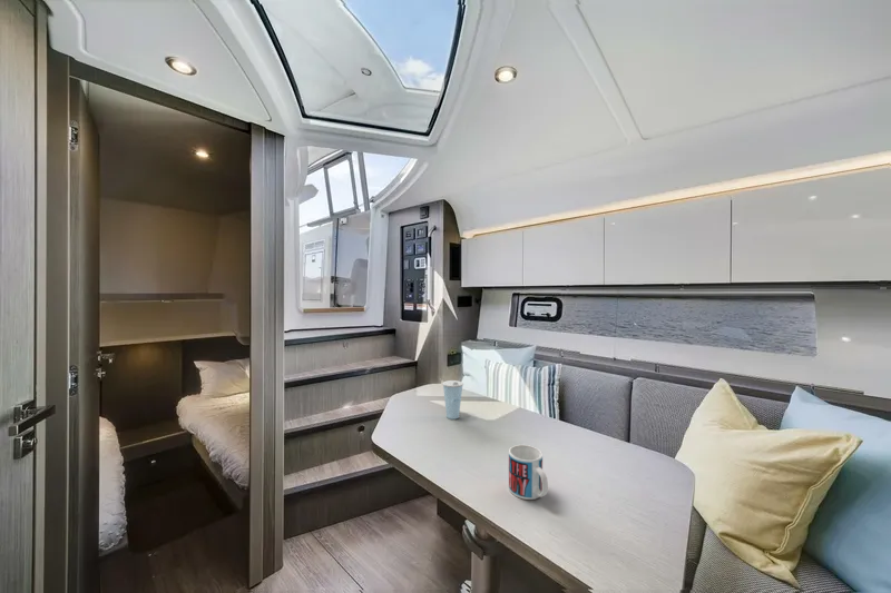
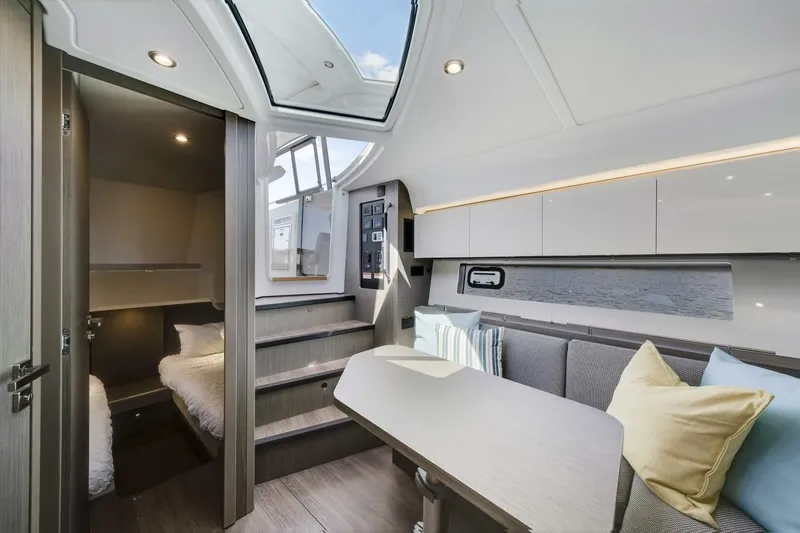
- cup [441,379,464,421]
- mug [508,444,549,501]
